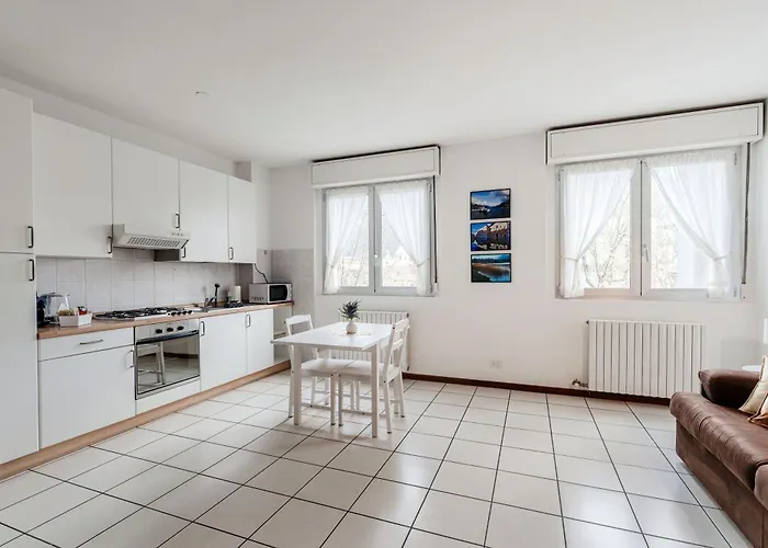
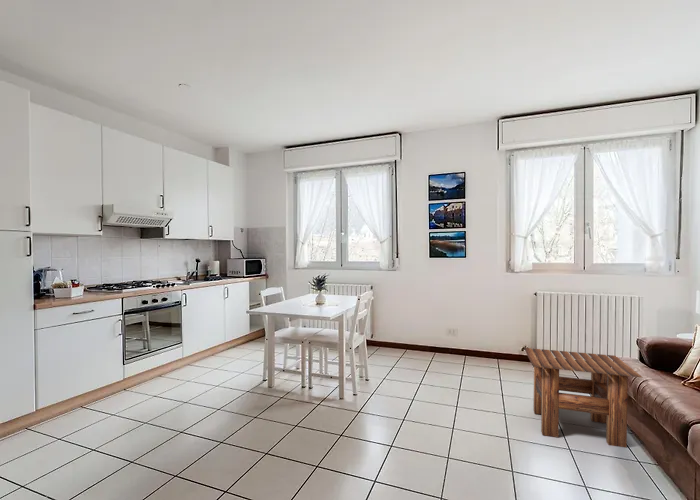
+ side table [523,347,644,449]
